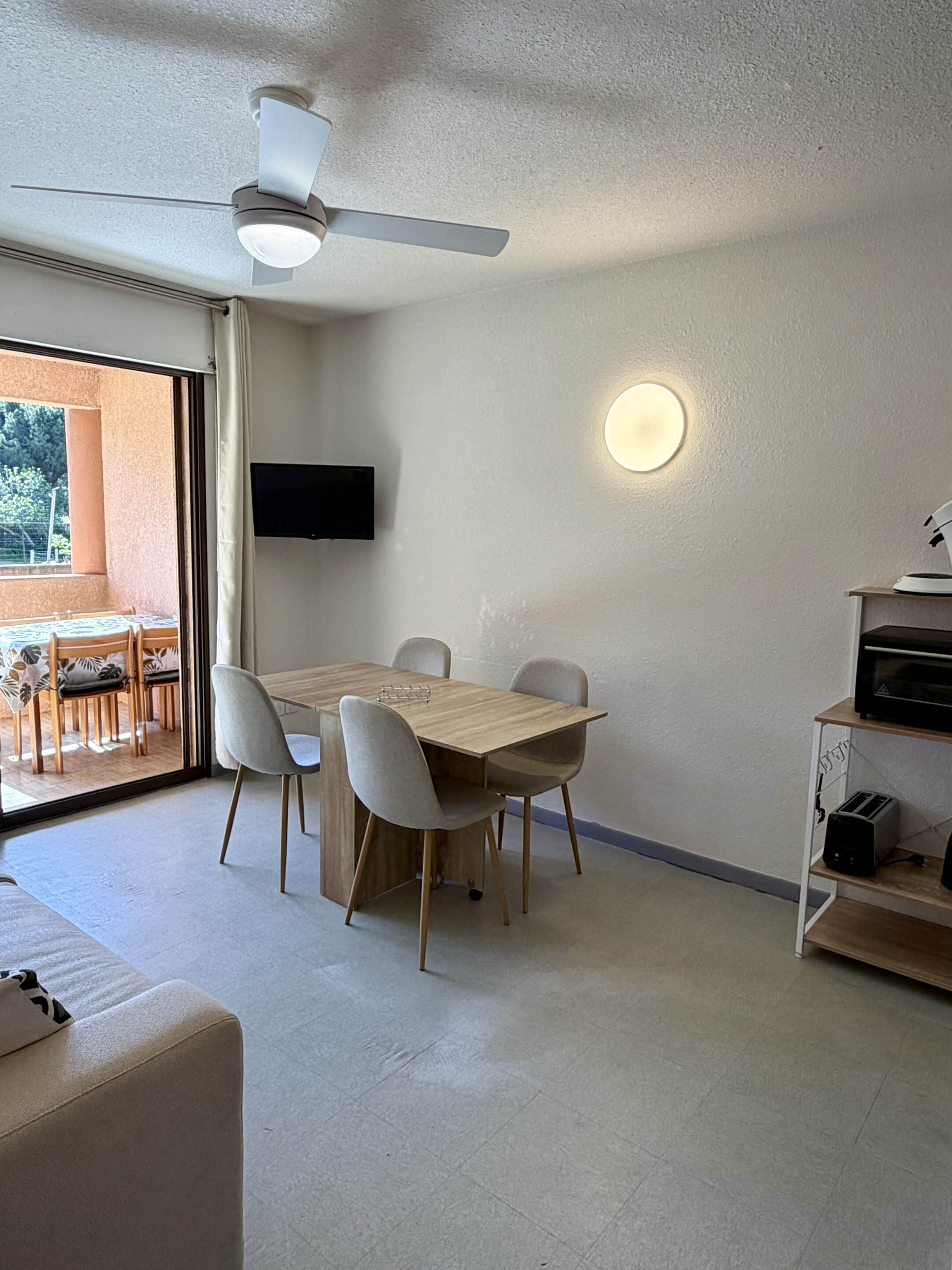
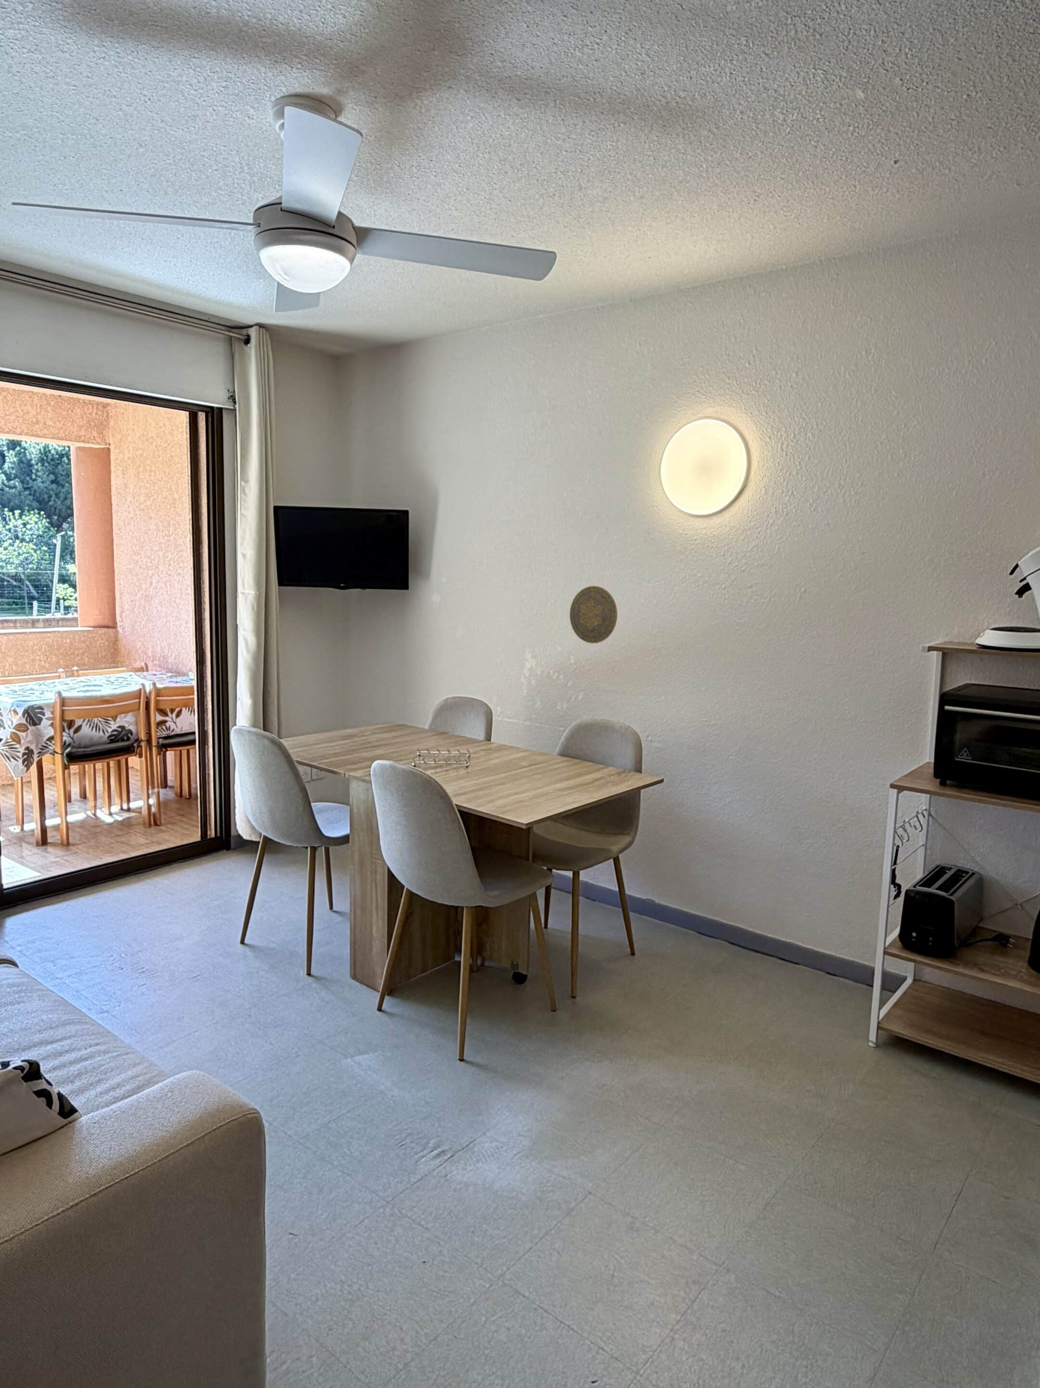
+ decorative plate [569,586,617,644]
